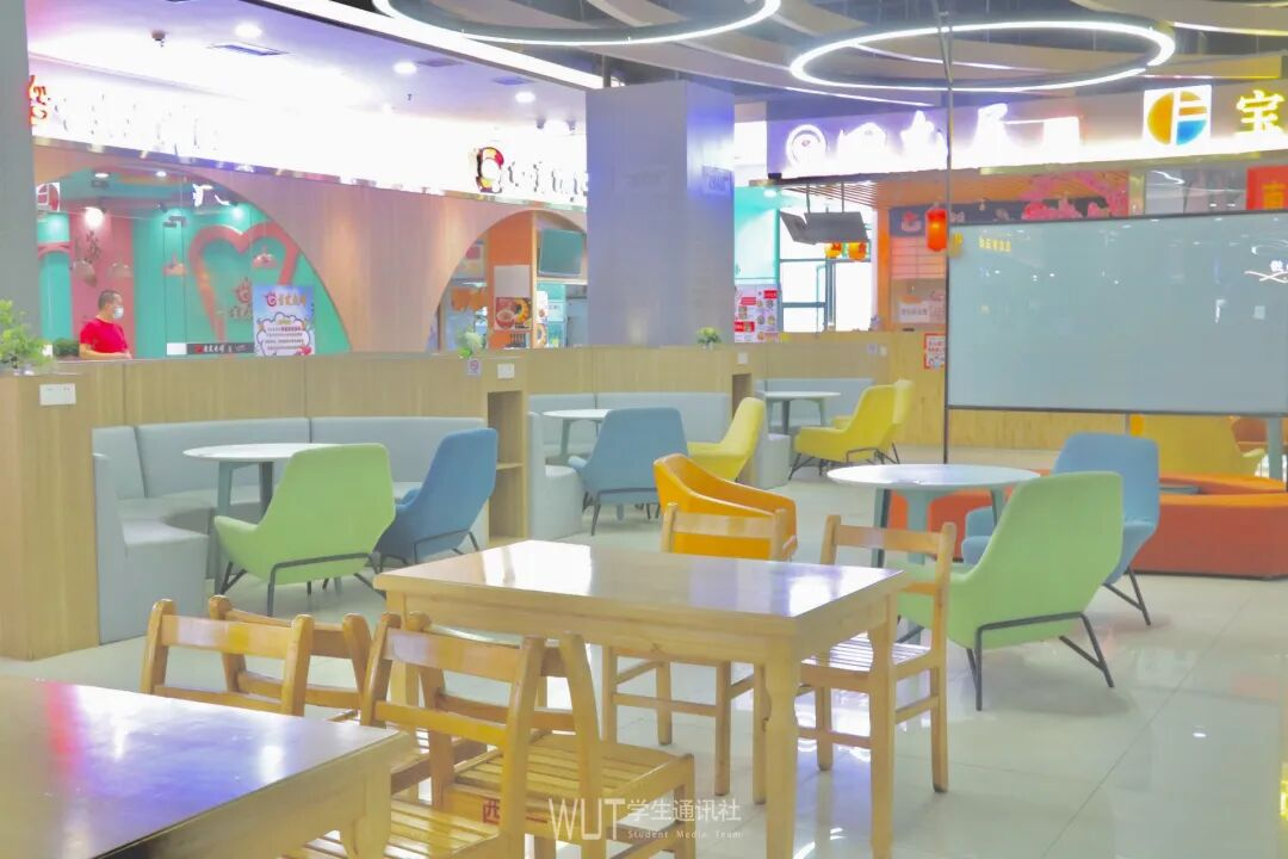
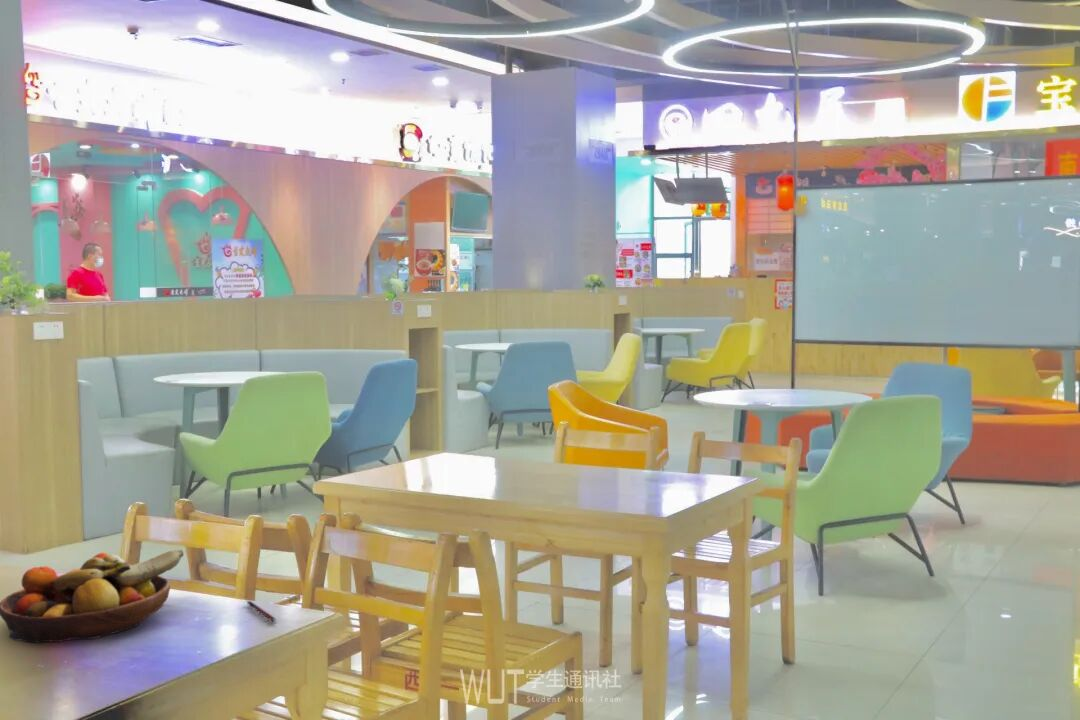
+ fruit bowl [0,549,185,644]
+ pen [246,599,277,623]
